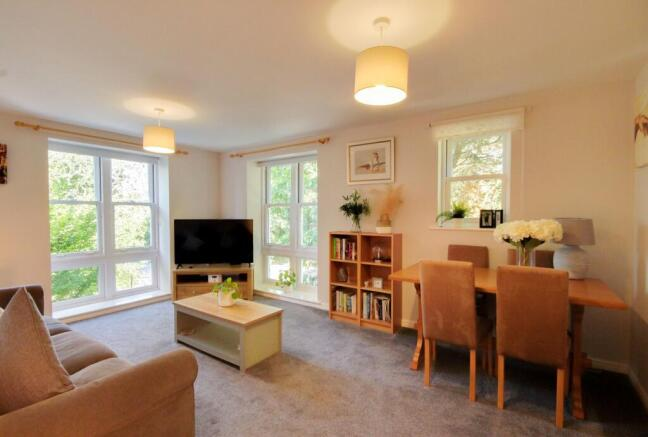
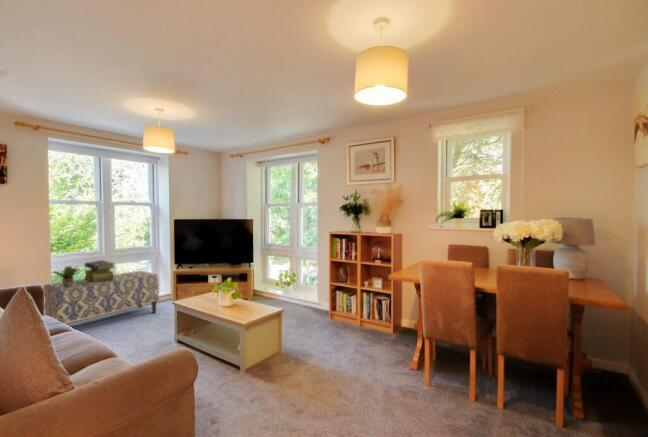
+ bench [42,270,160,324]
+ stack of books [83,259,116,283]
+ potted plant [50,264,83,287]
